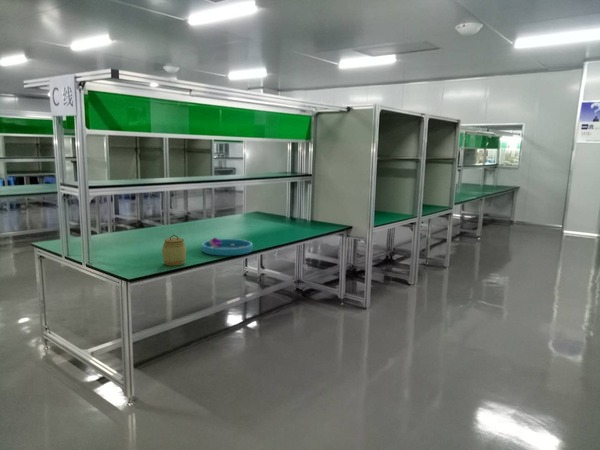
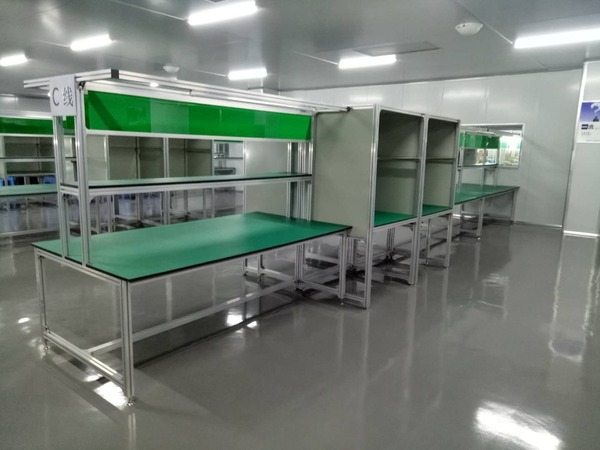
- storage tray [201,237,254,257]
- jar [161,234,187,267]
